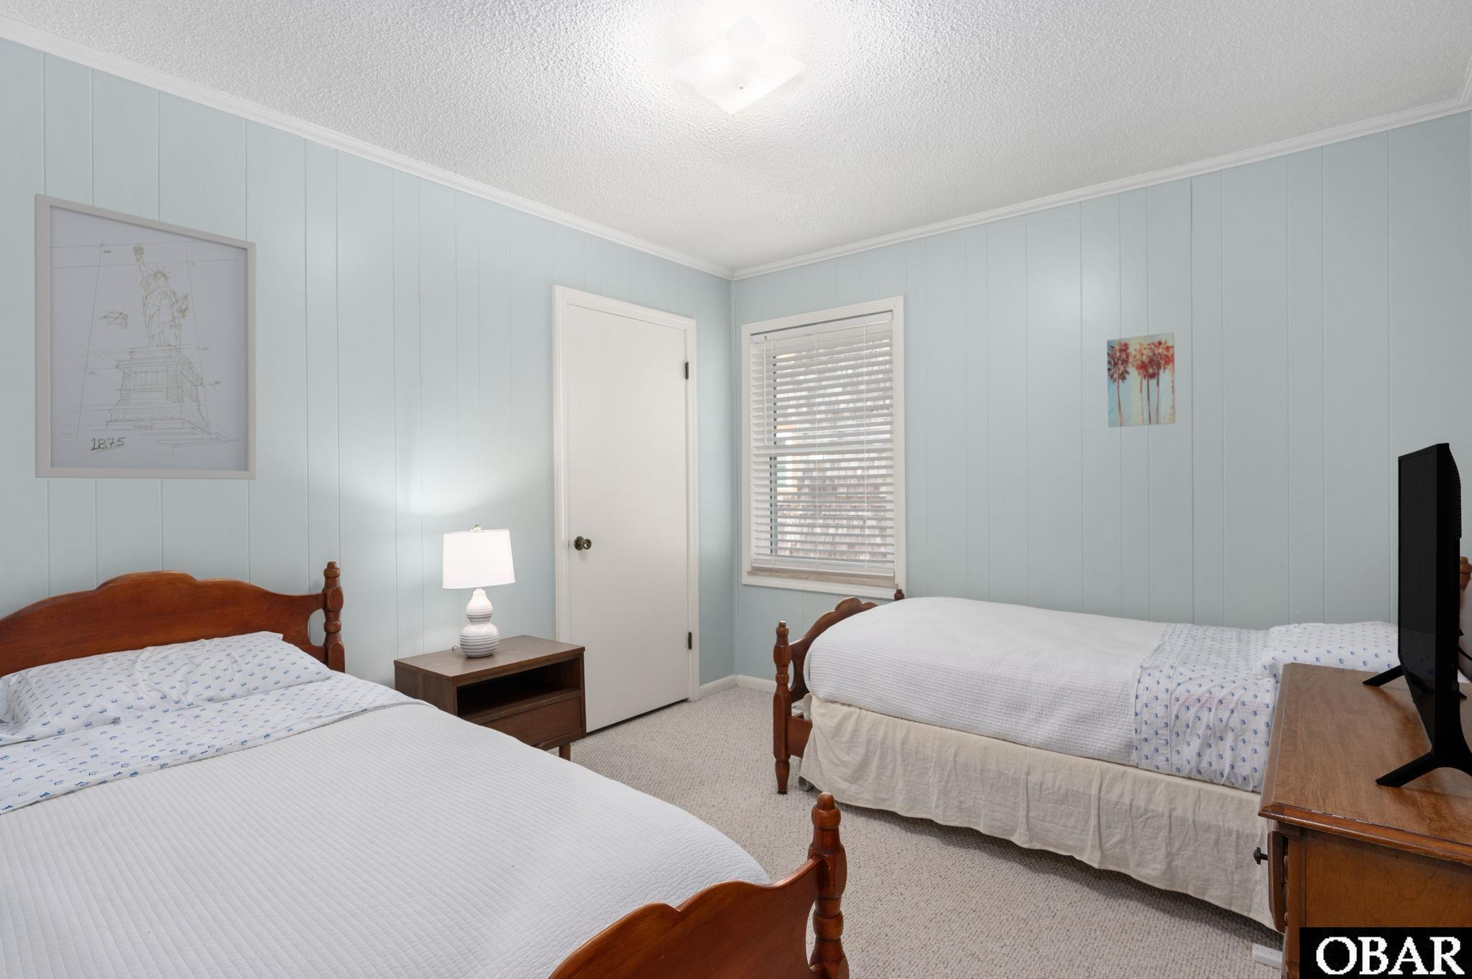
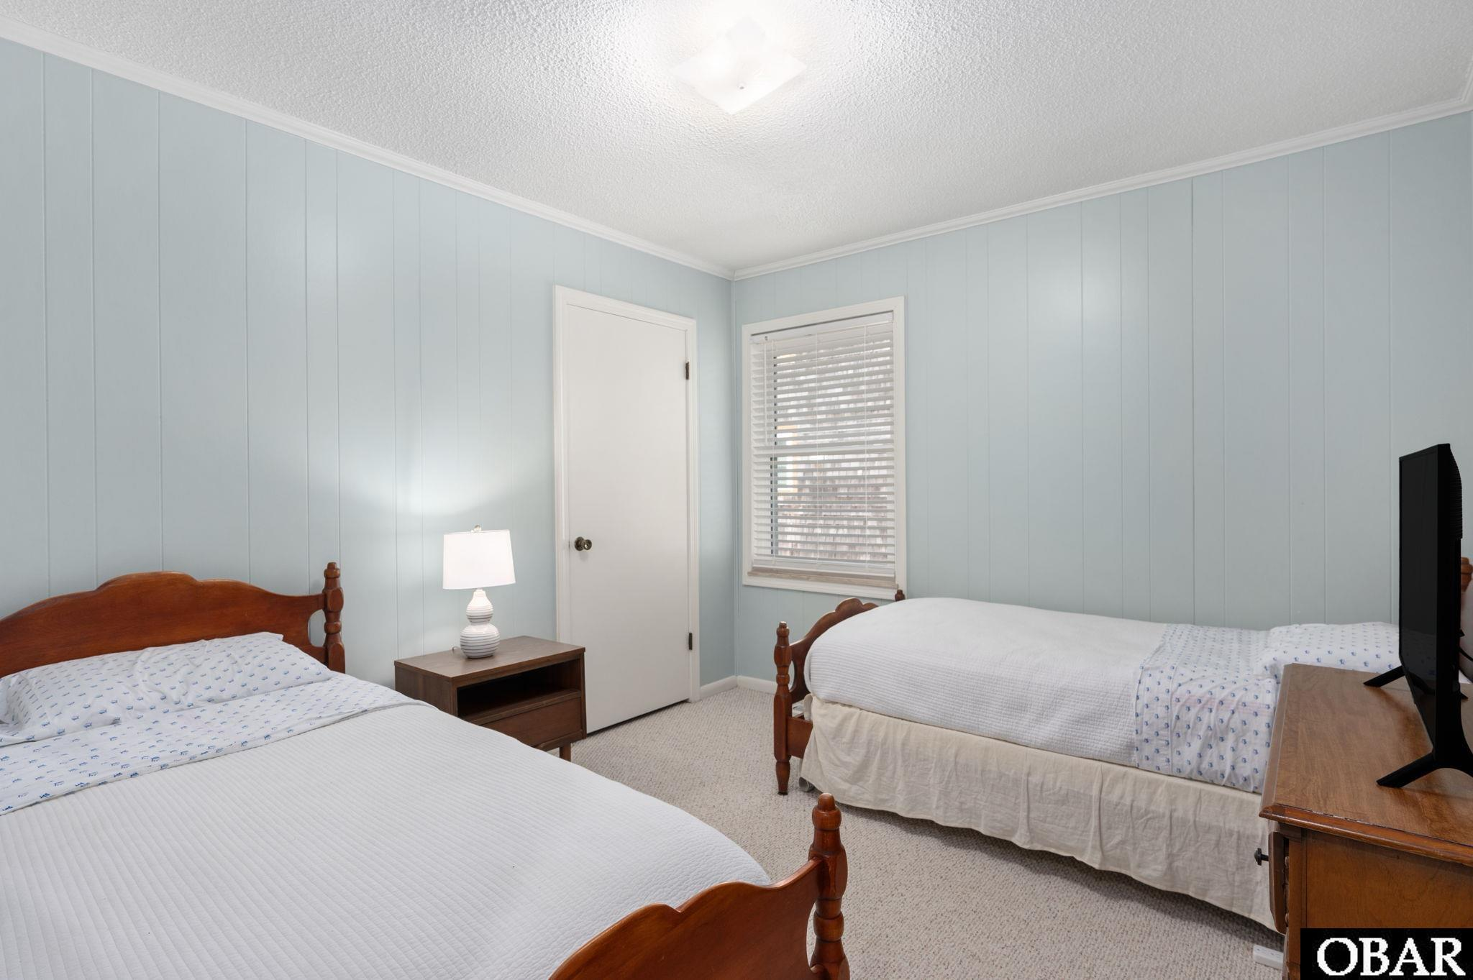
- wall art [1106,331,1176,428]
- wall art [34,192,258,481]
